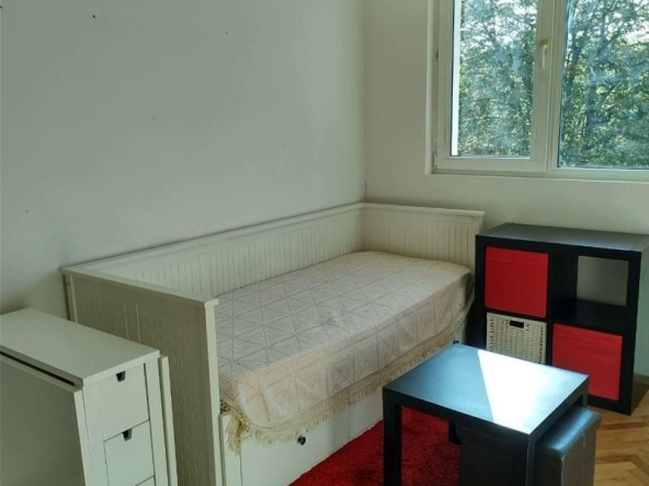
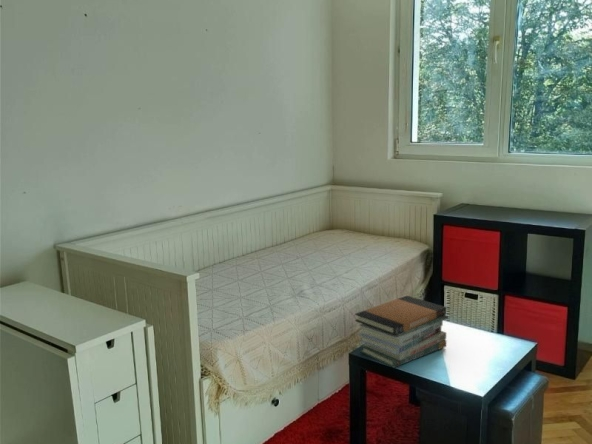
+ book stack [354,295,449,369]
